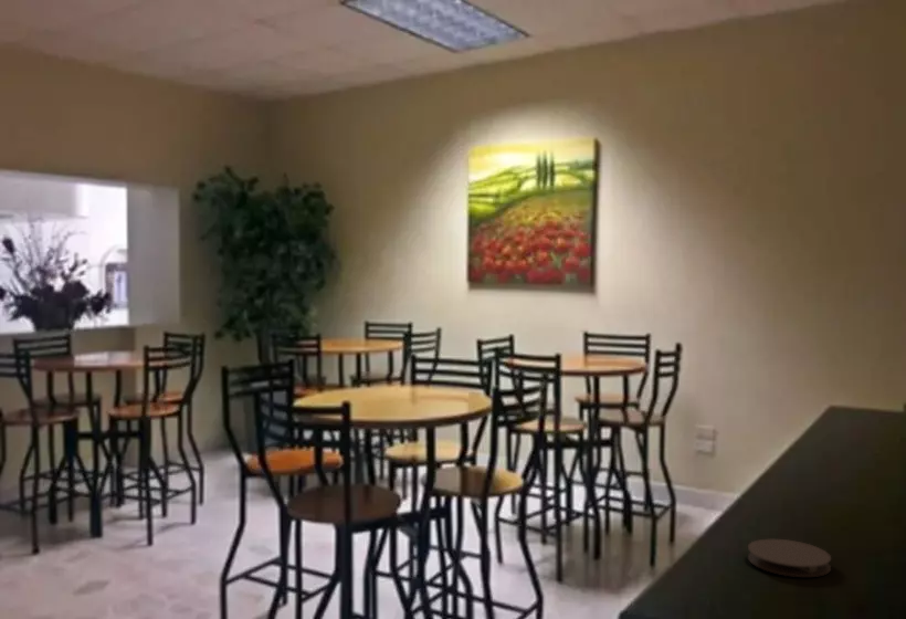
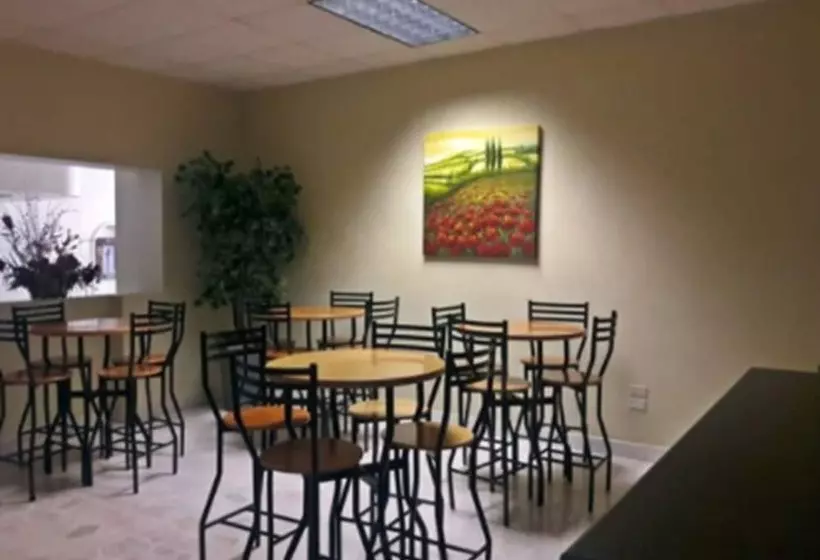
- coaster [747,538,832,578]
